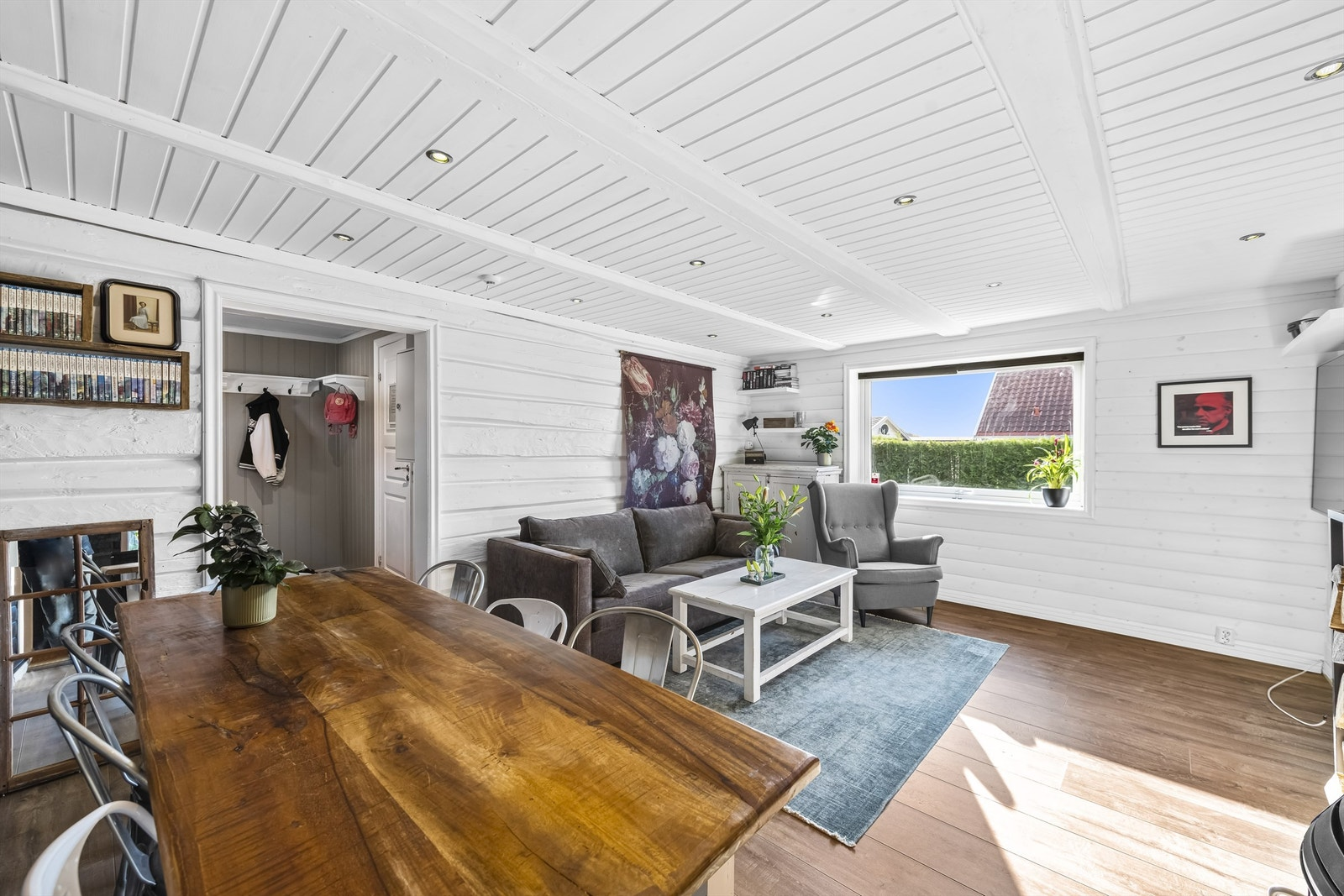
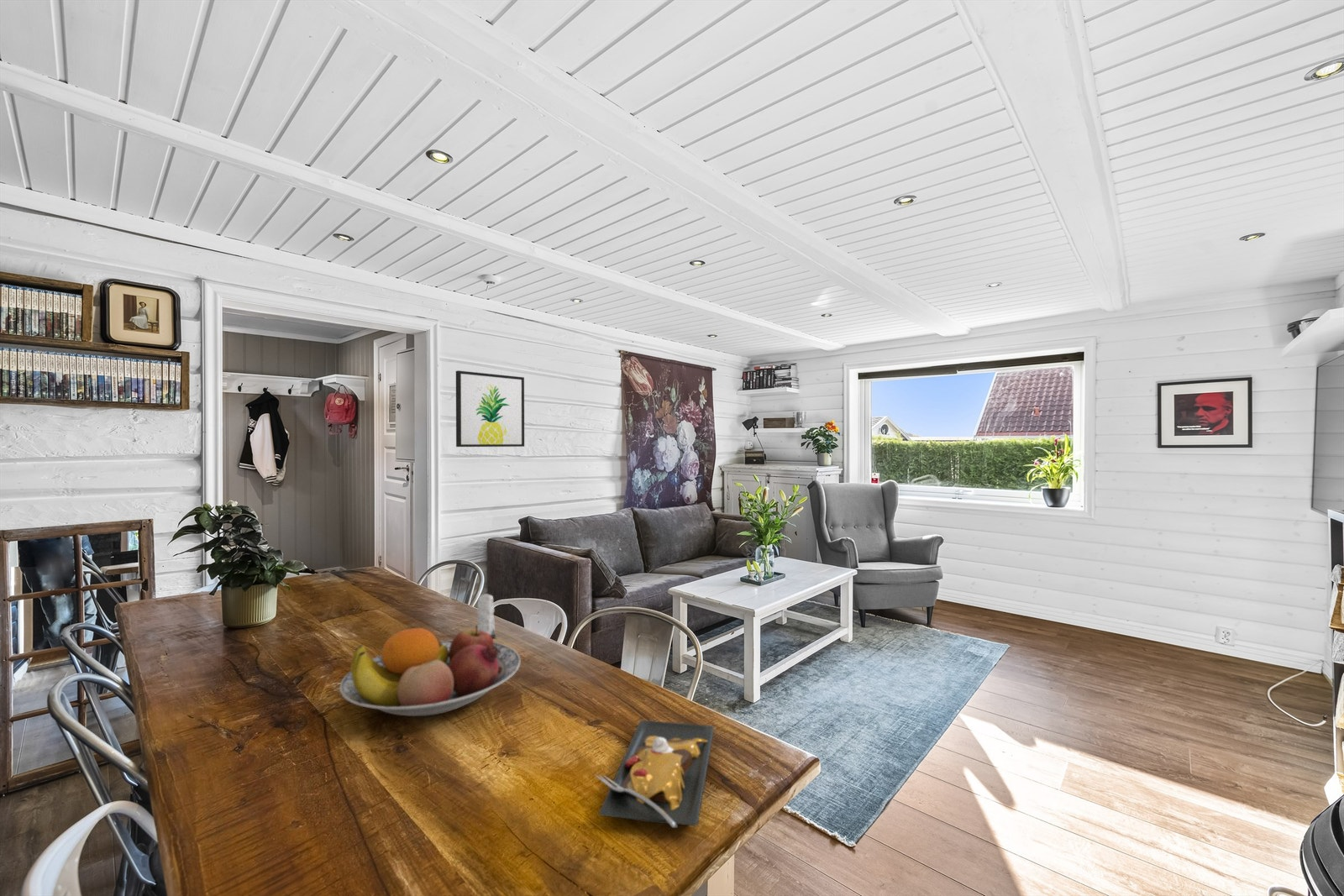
+ fruit bowl [339,624,522,717]
+ wall art [455,370,525,448]
+ candle [476,593,496,638]
+ plate [592,720,715,829]
